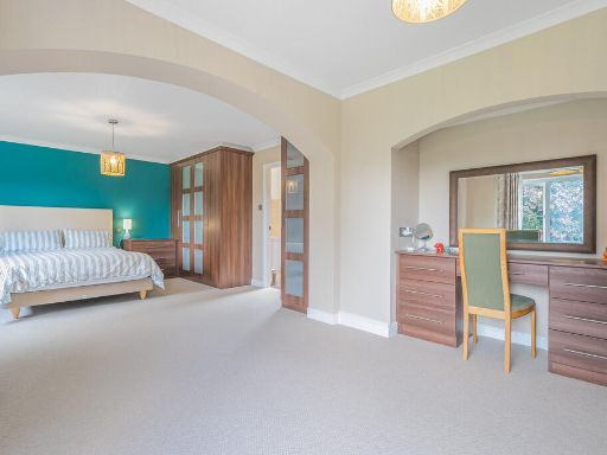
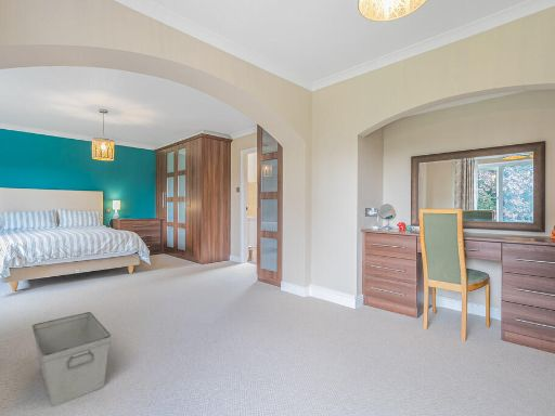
+ storage bin [31,311,112,407]
